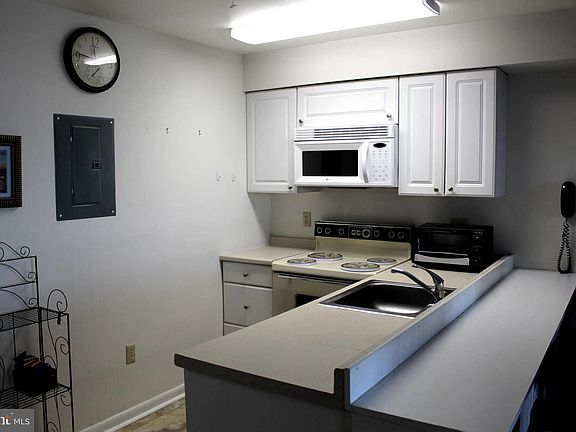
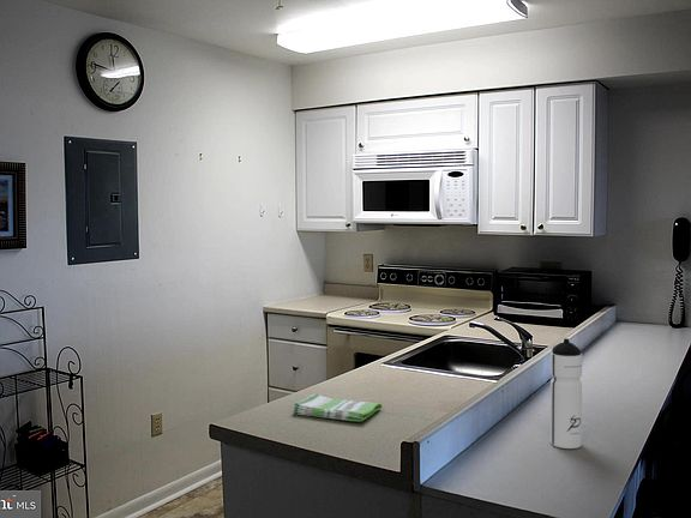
+ dish towel [292,393,383,422]
+ water bottle [549,337,583,450]
